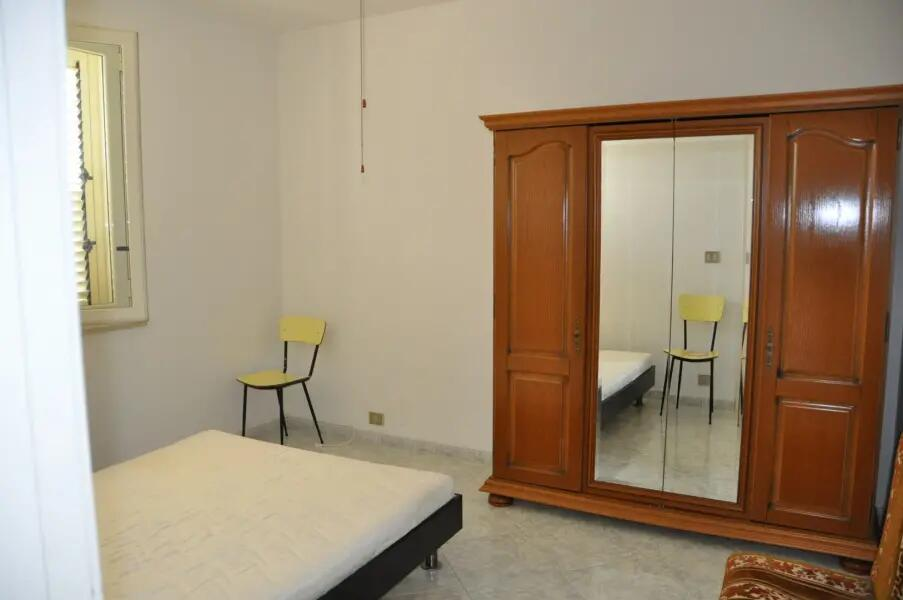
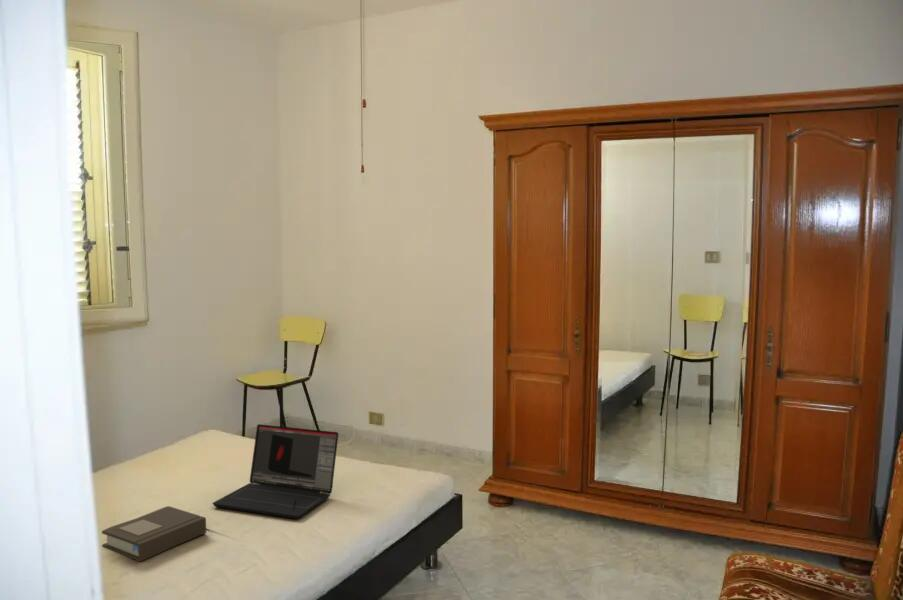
+ laptop [211,423,339,520]
+ book [101,505,207,563]
